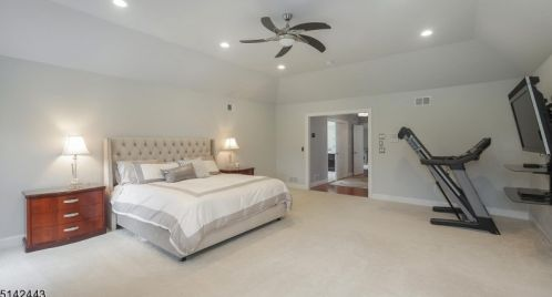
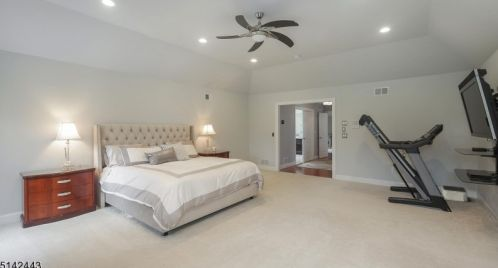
+ storage bin [441,184,468,203]
